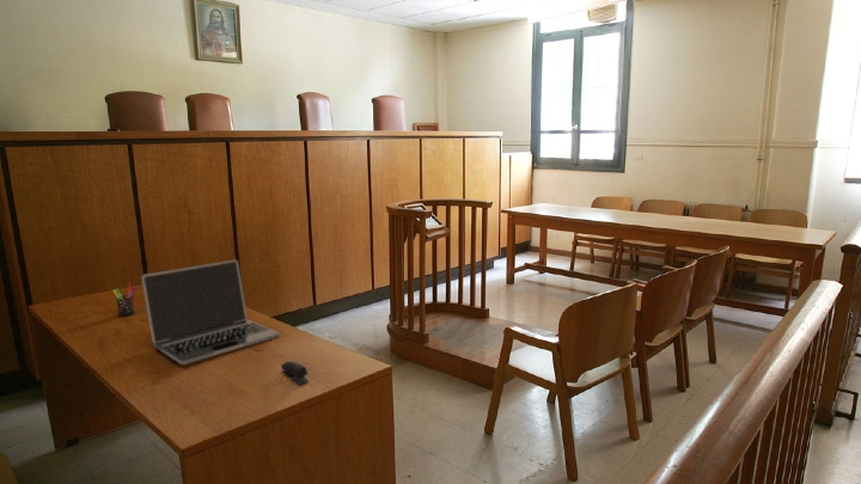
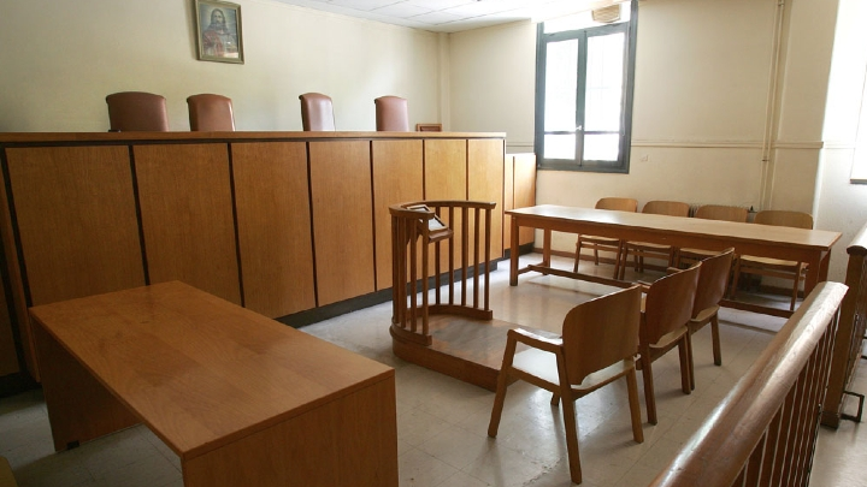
- laptop [140,258,281,366]
- pen holder [111,282,138,317]
- stapler [280,361,310,386]
